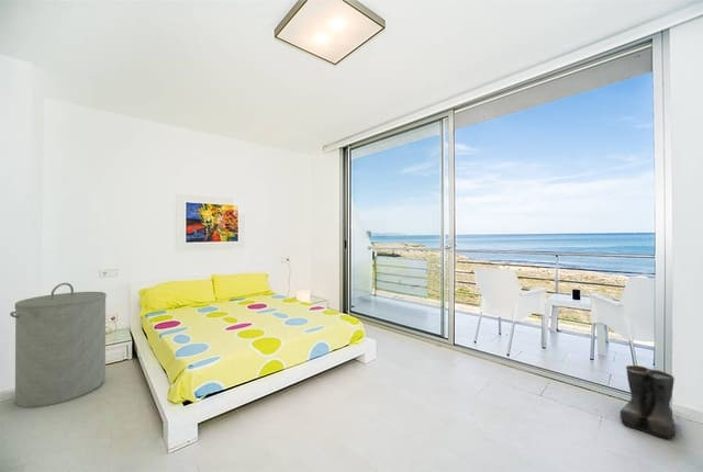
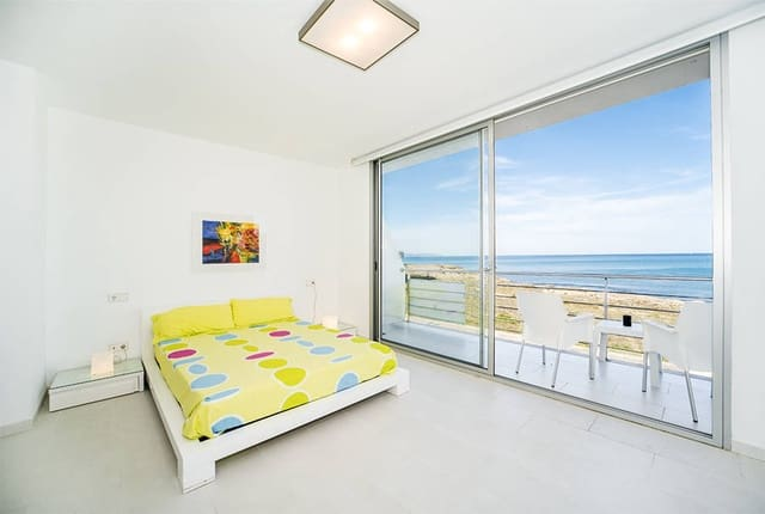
- laundry hamper [9,282,108,408]
- boots [618,364,677,440]
